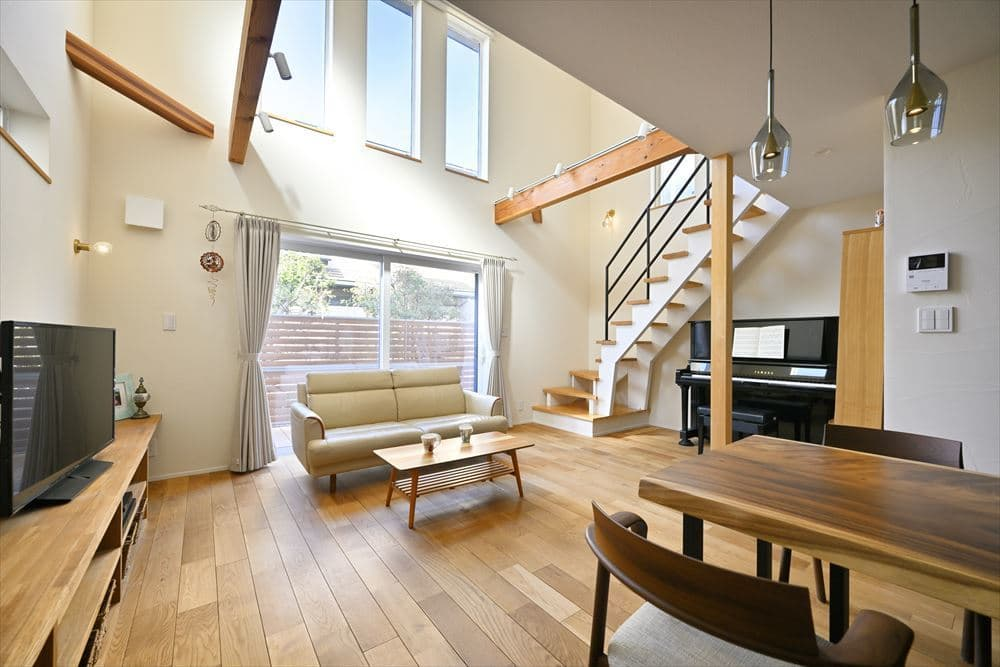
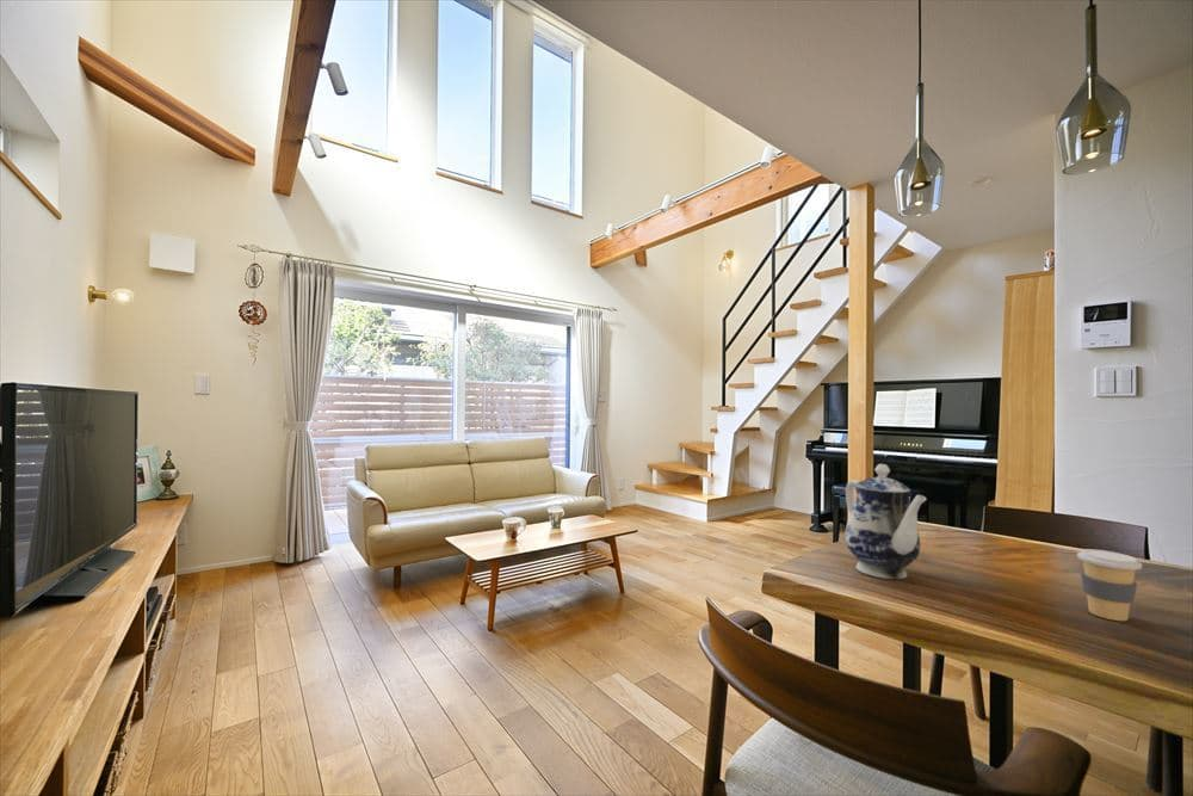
+ teapot [843,463,927,580]
+ coffee cup [1076,548,1143,622]
